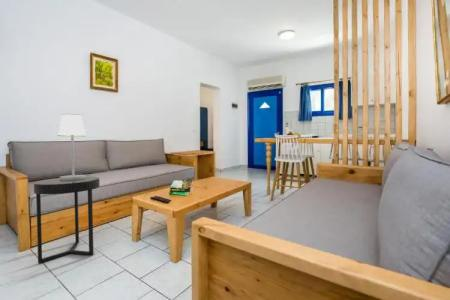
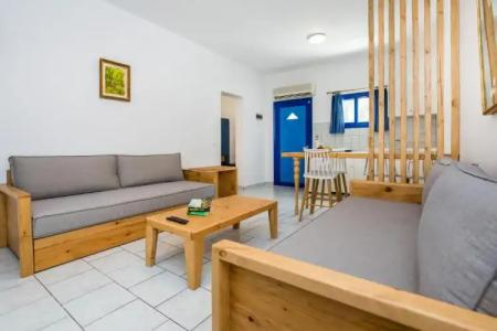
- side table [33,176,101,264]
- table lamp [57,113,87,180]
